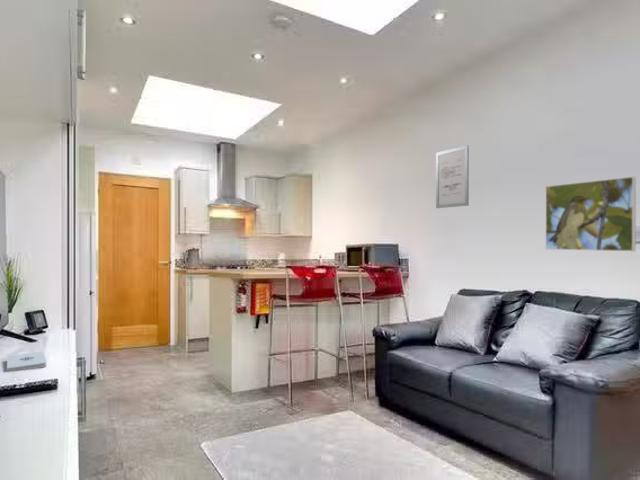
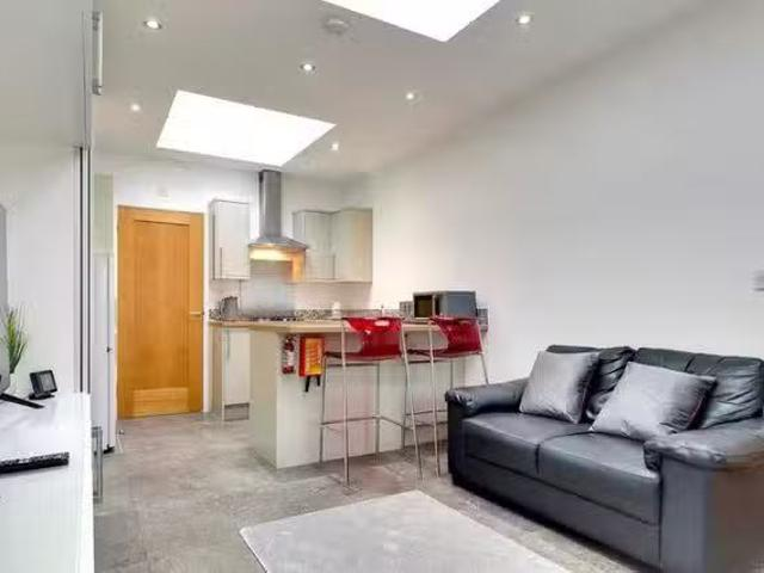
- wall art [435,144,470,209]
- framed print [545,176,637,252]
- notepad [6,351,47,372]
